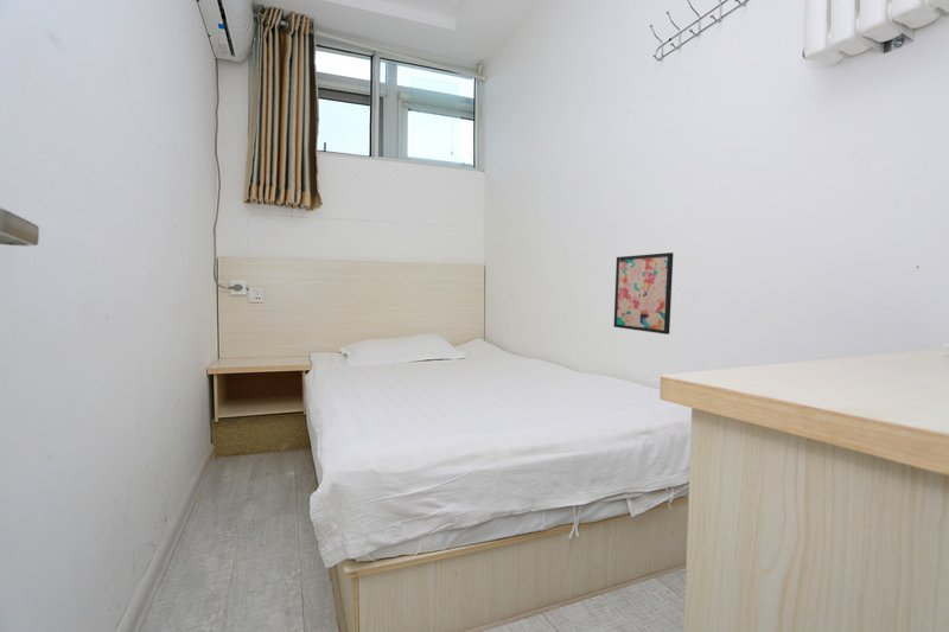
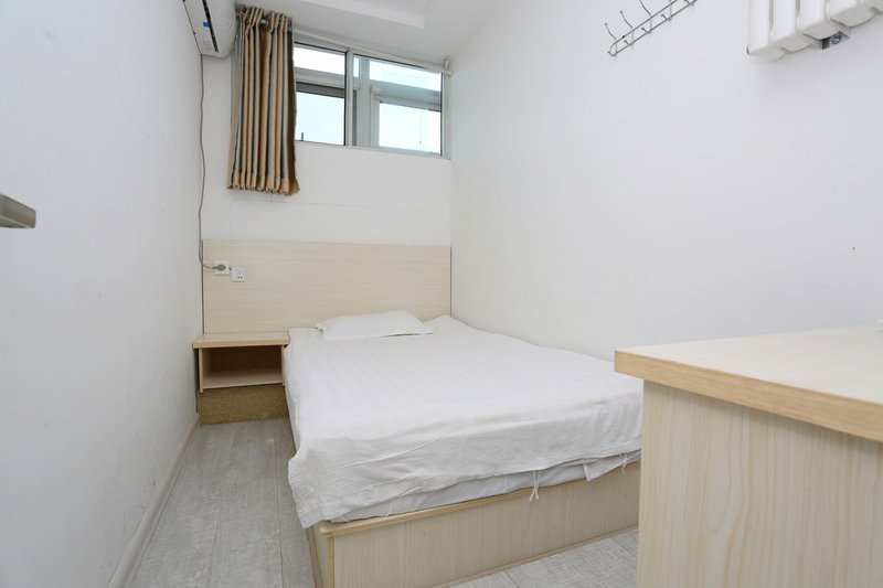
- wall art [613,251,675,336]
